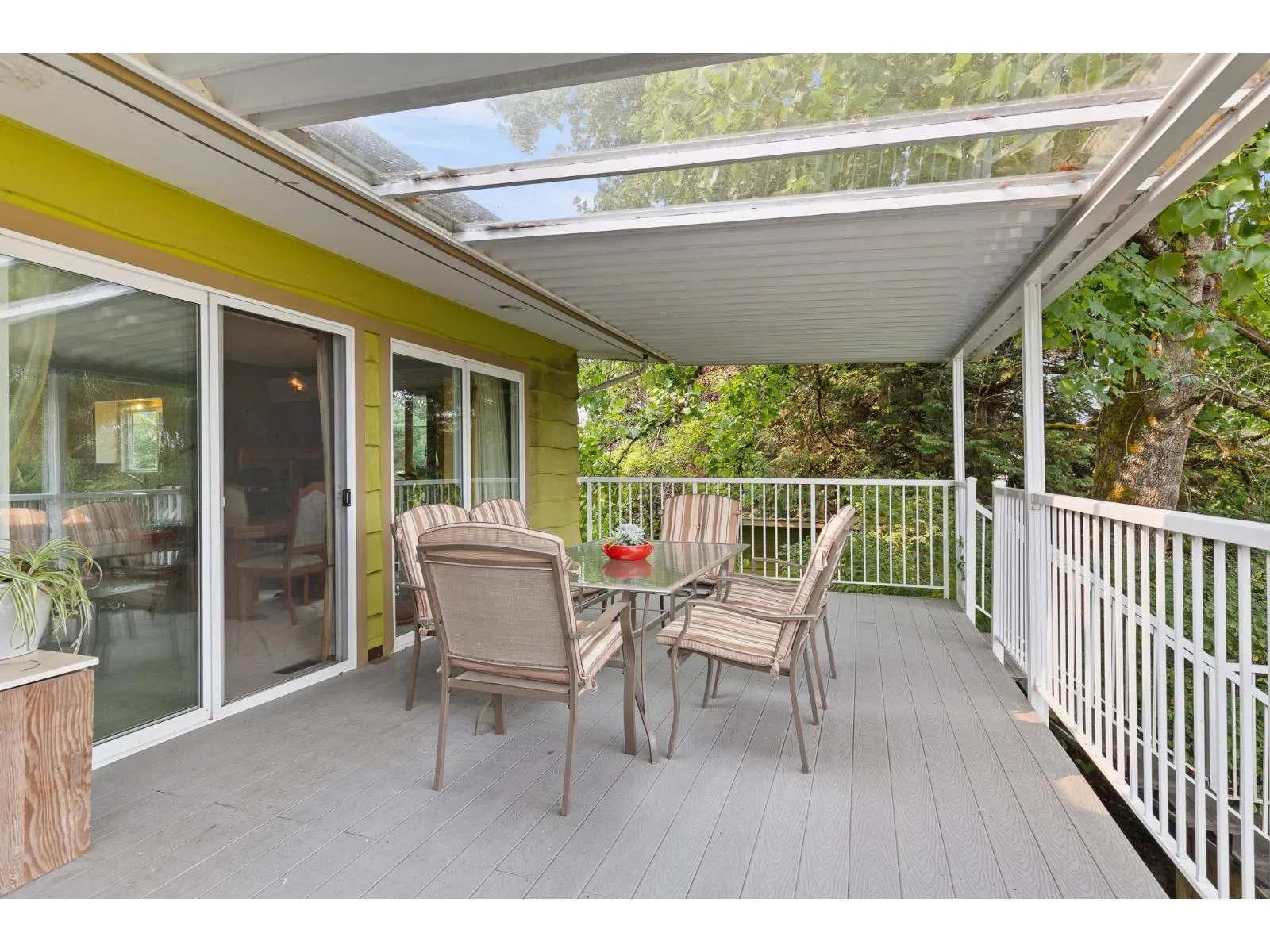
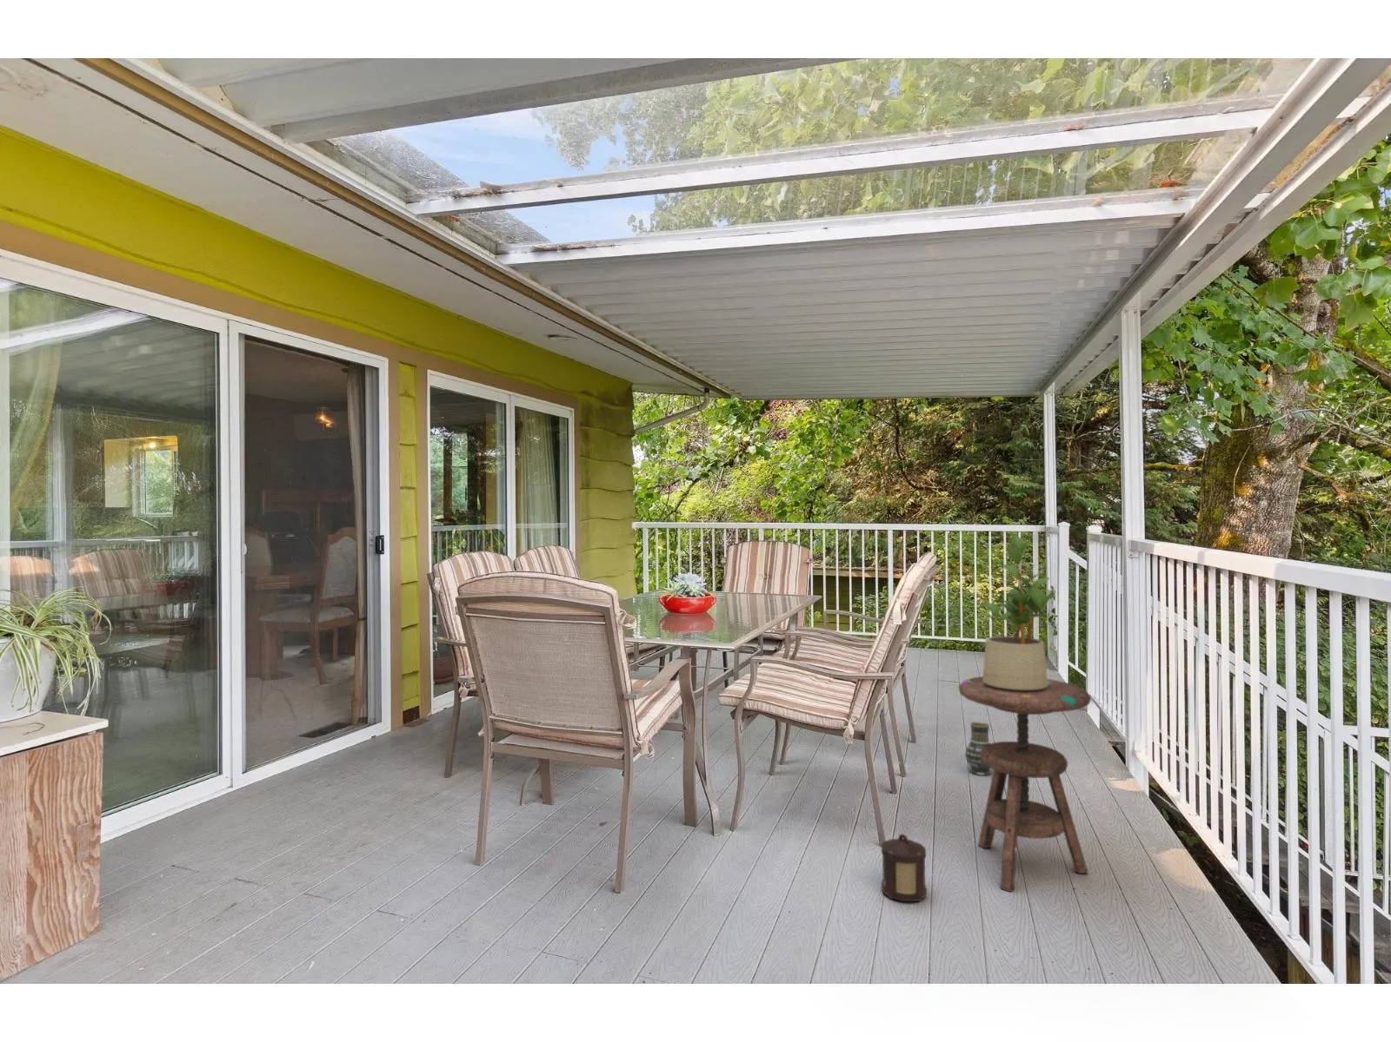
+ side table [958,675,1092,893]
+ lantern [881,833,927,902]
+ vase [964,720,992,776]
+ potted plant [982,534,1056,691]
